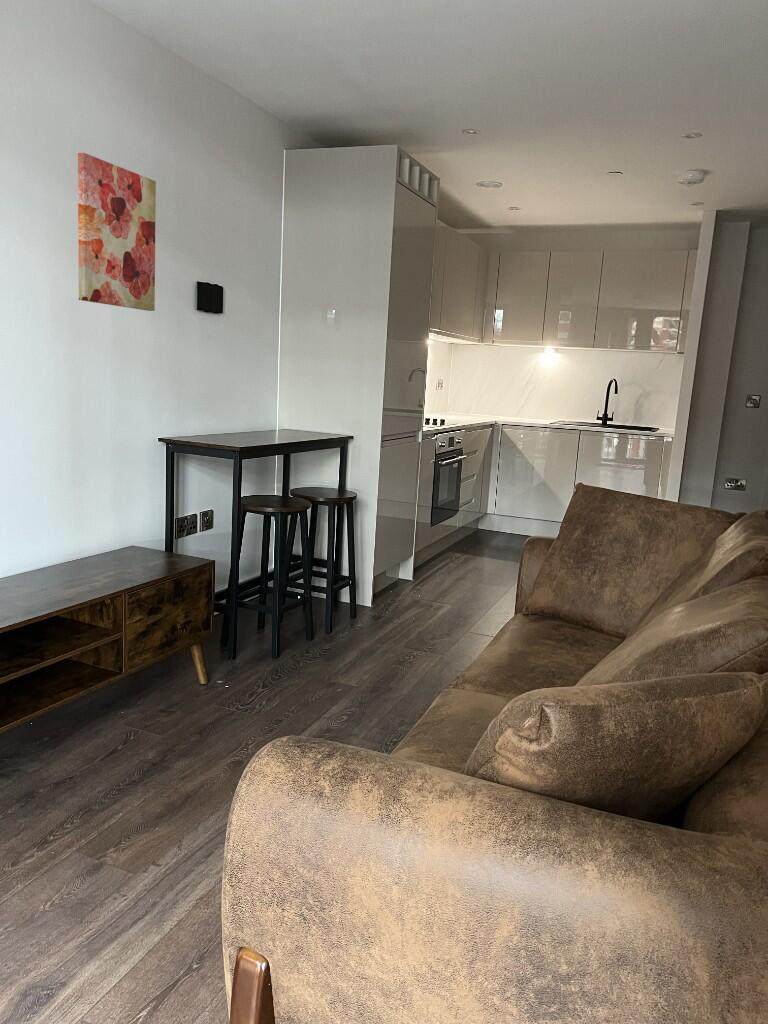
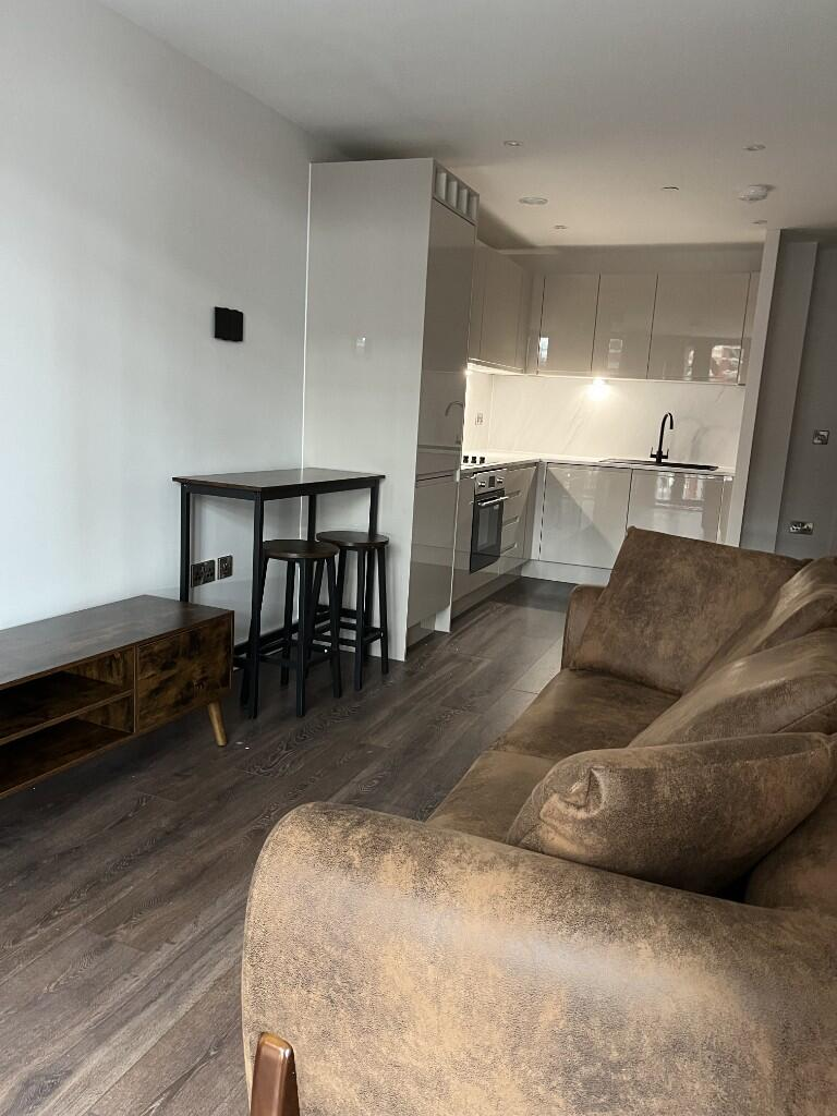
- wall art [77,152,157,312]
